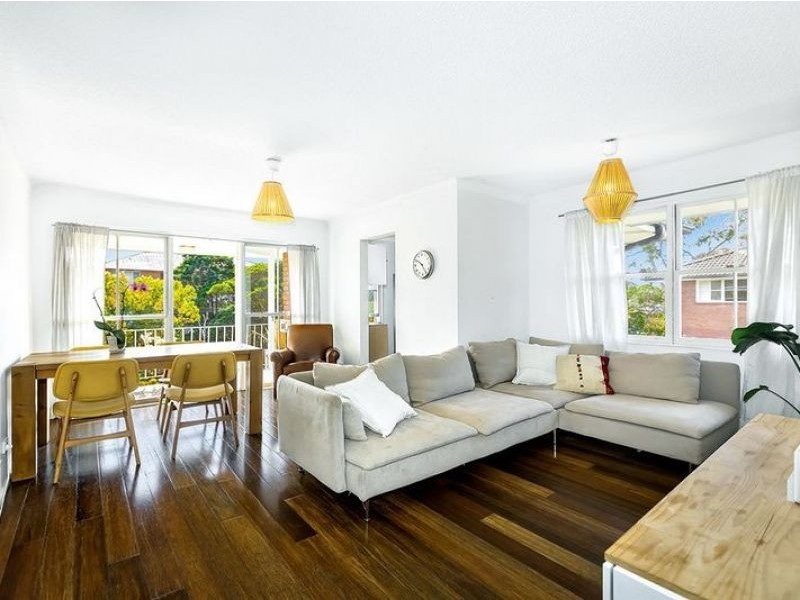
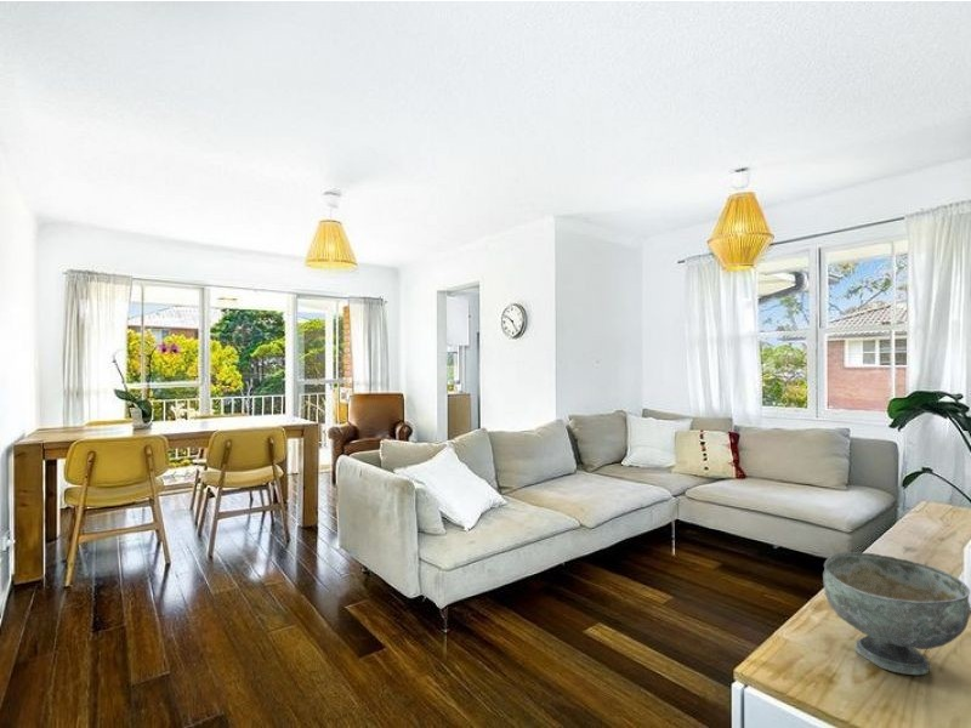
+ decorative bowl [822,551,971,676]
